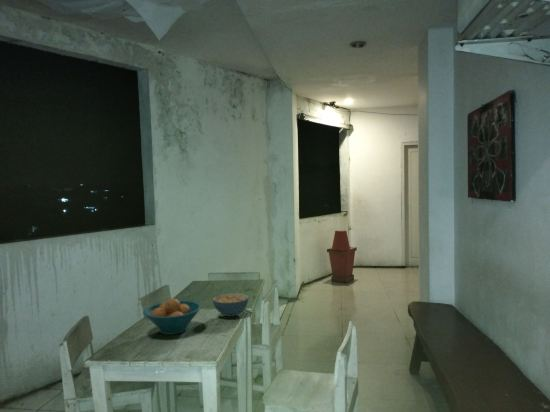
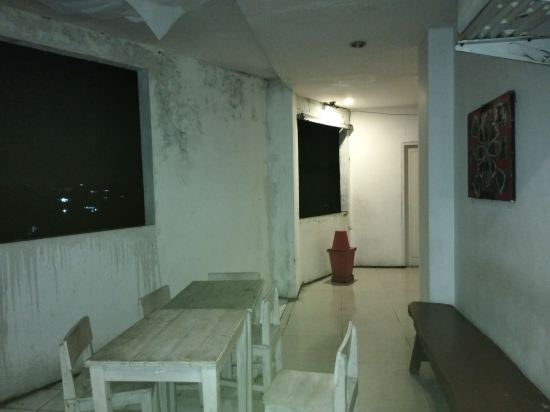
- cereal bowl [212,292,250,318]
- fruit bowl [142,297,202,336]
